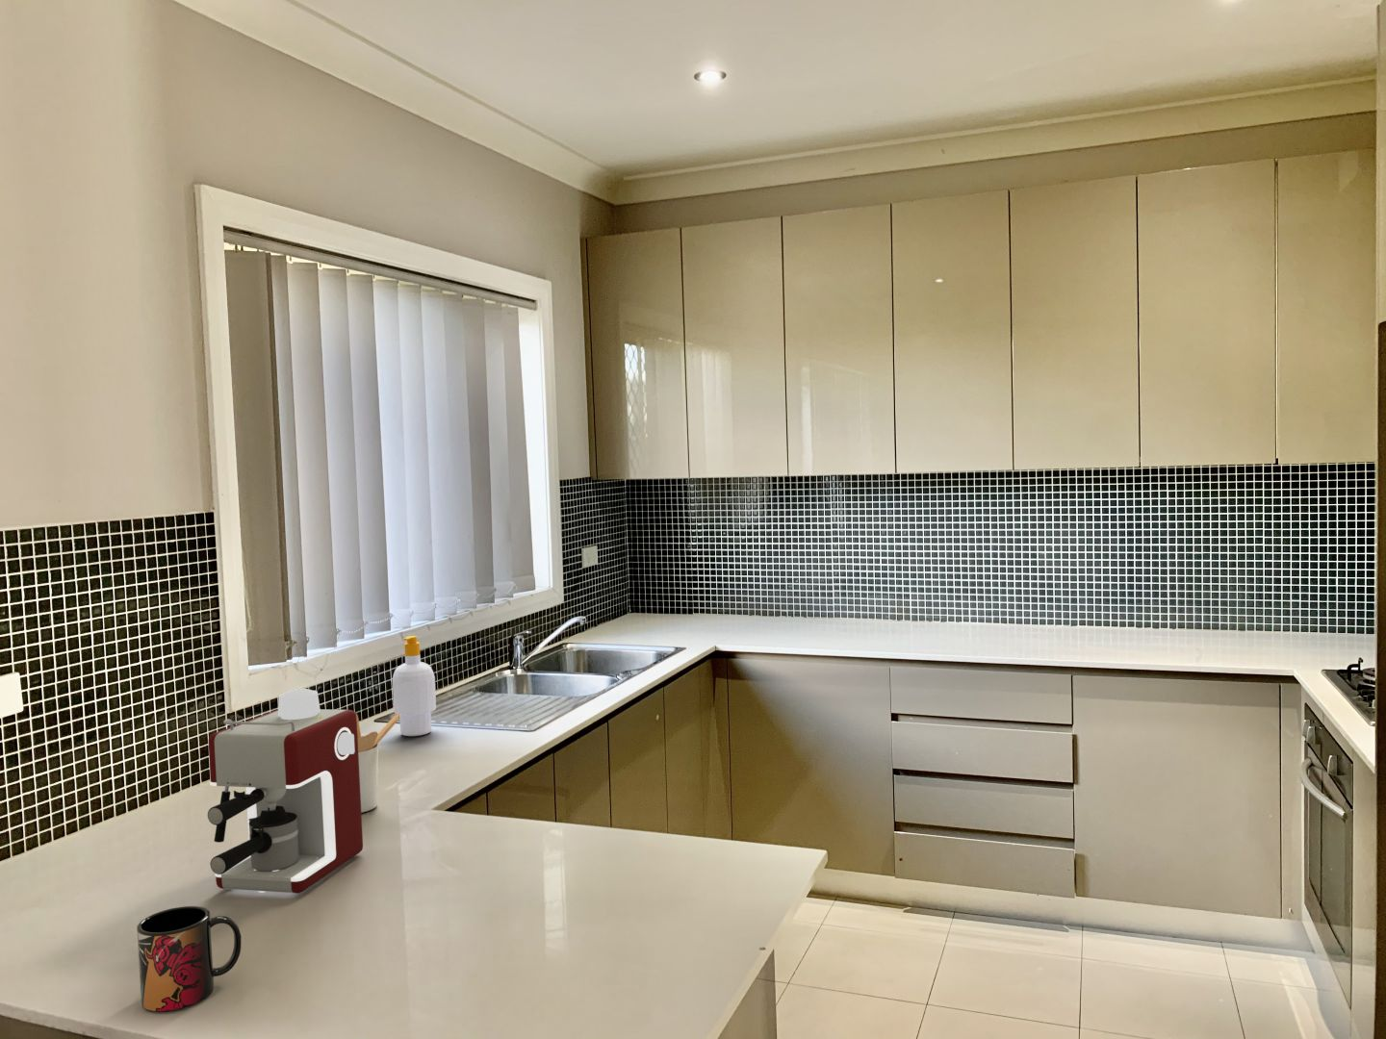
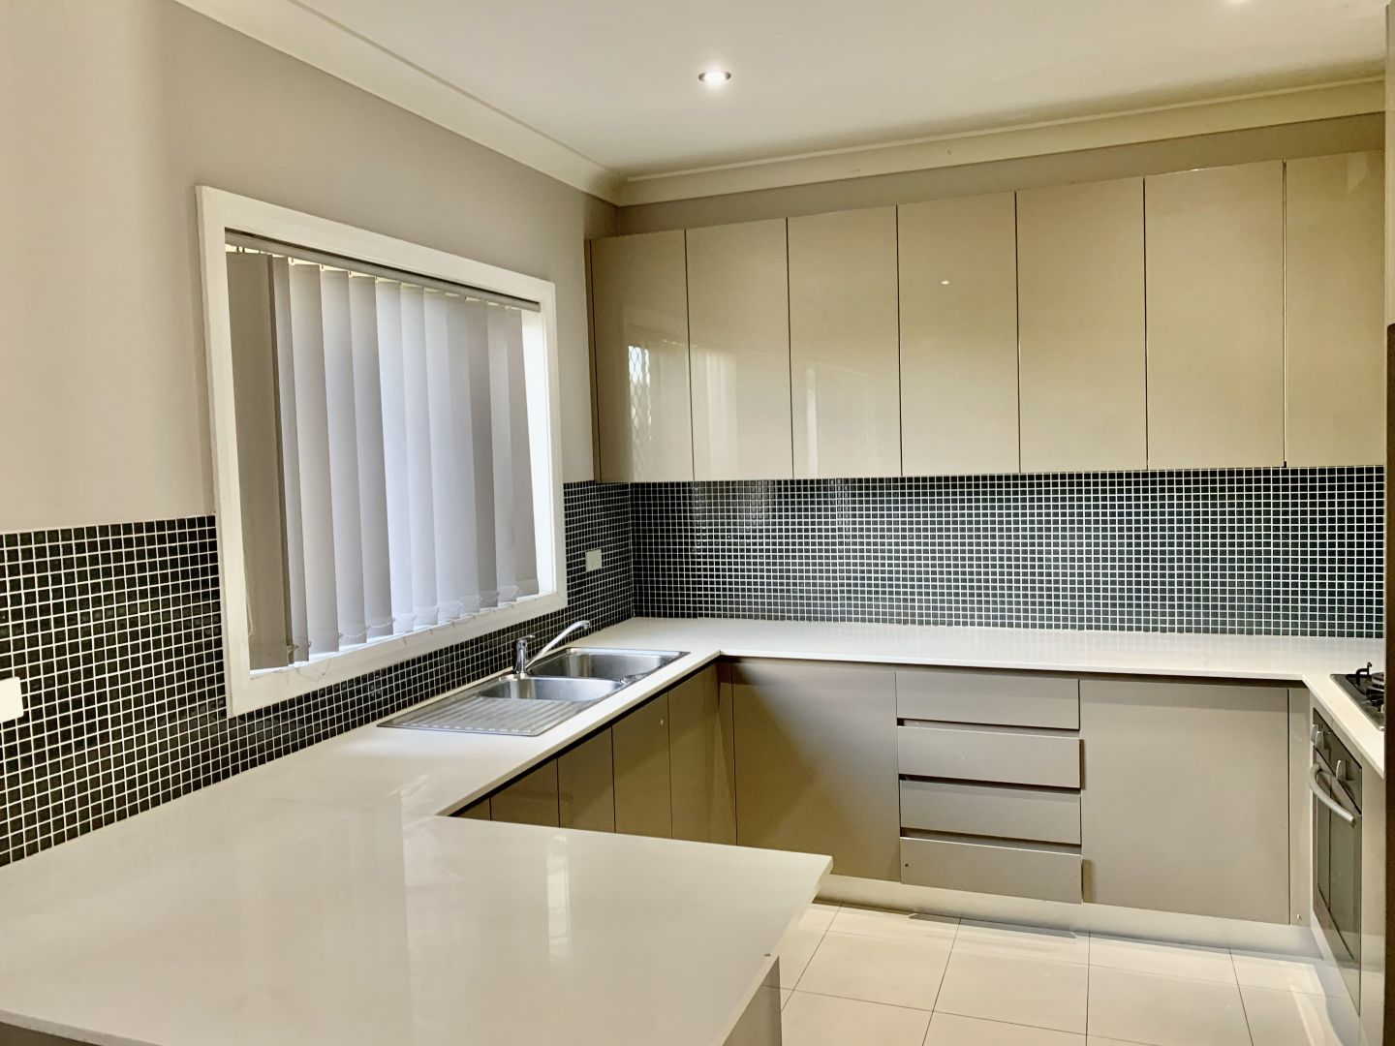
- mug [135,905,242,1013]
- coffee maker [207,688,363,895]
- soap bottle [392,635,437,737]
- utensil holder [356,713,399,813]
